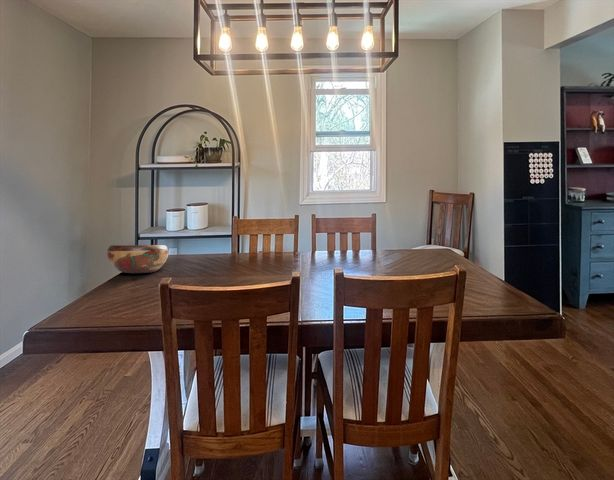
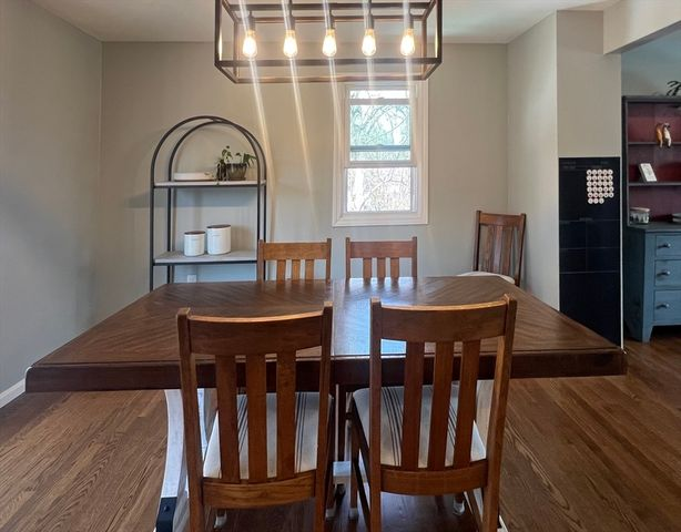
- decorative bowl [106,244,169,274]
